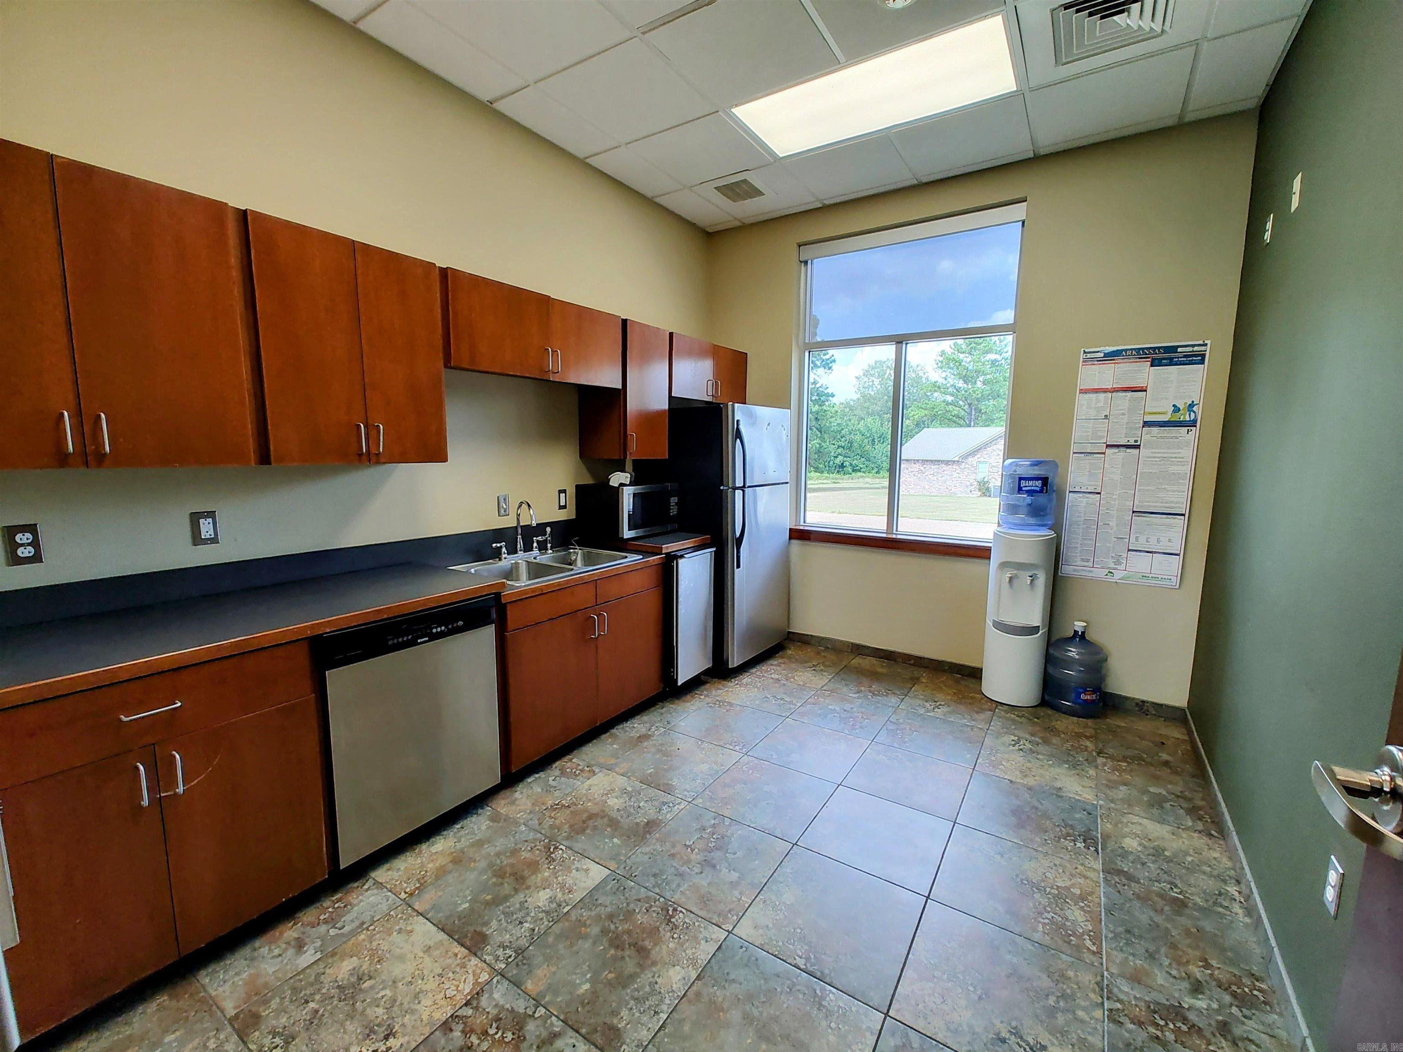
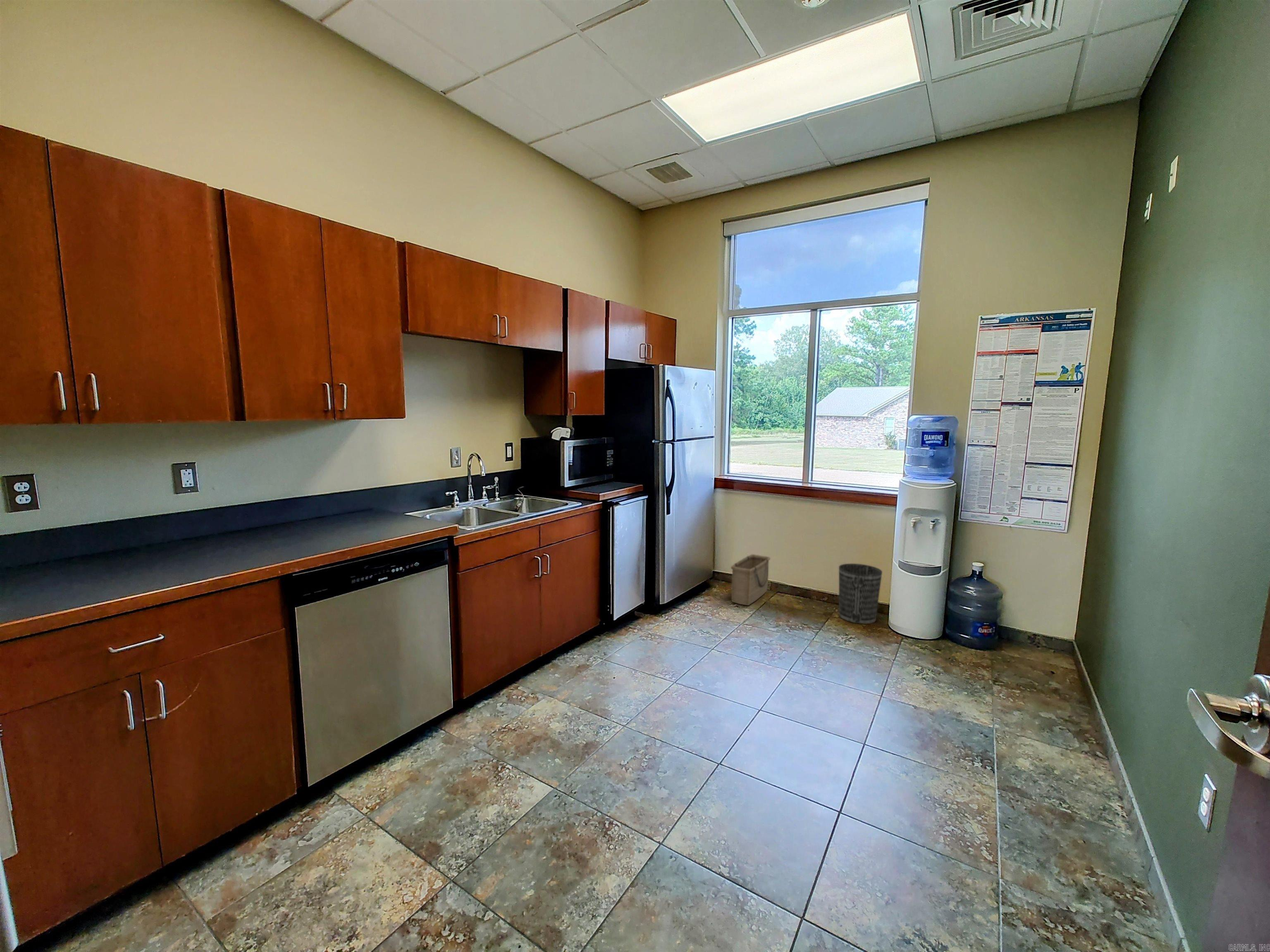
+ basket [730,554,771,606]
+ wastebasket [838,563,883,625]
